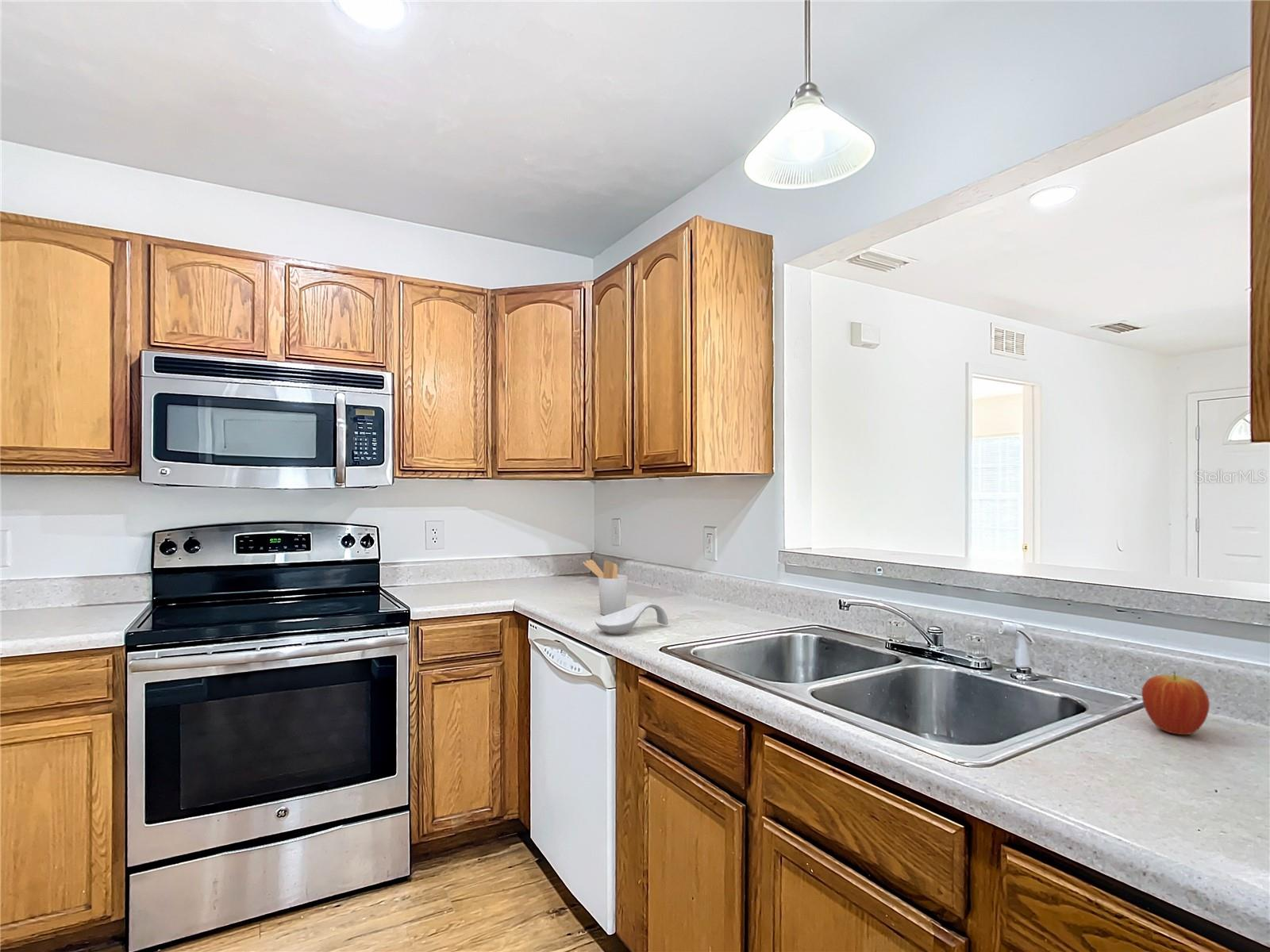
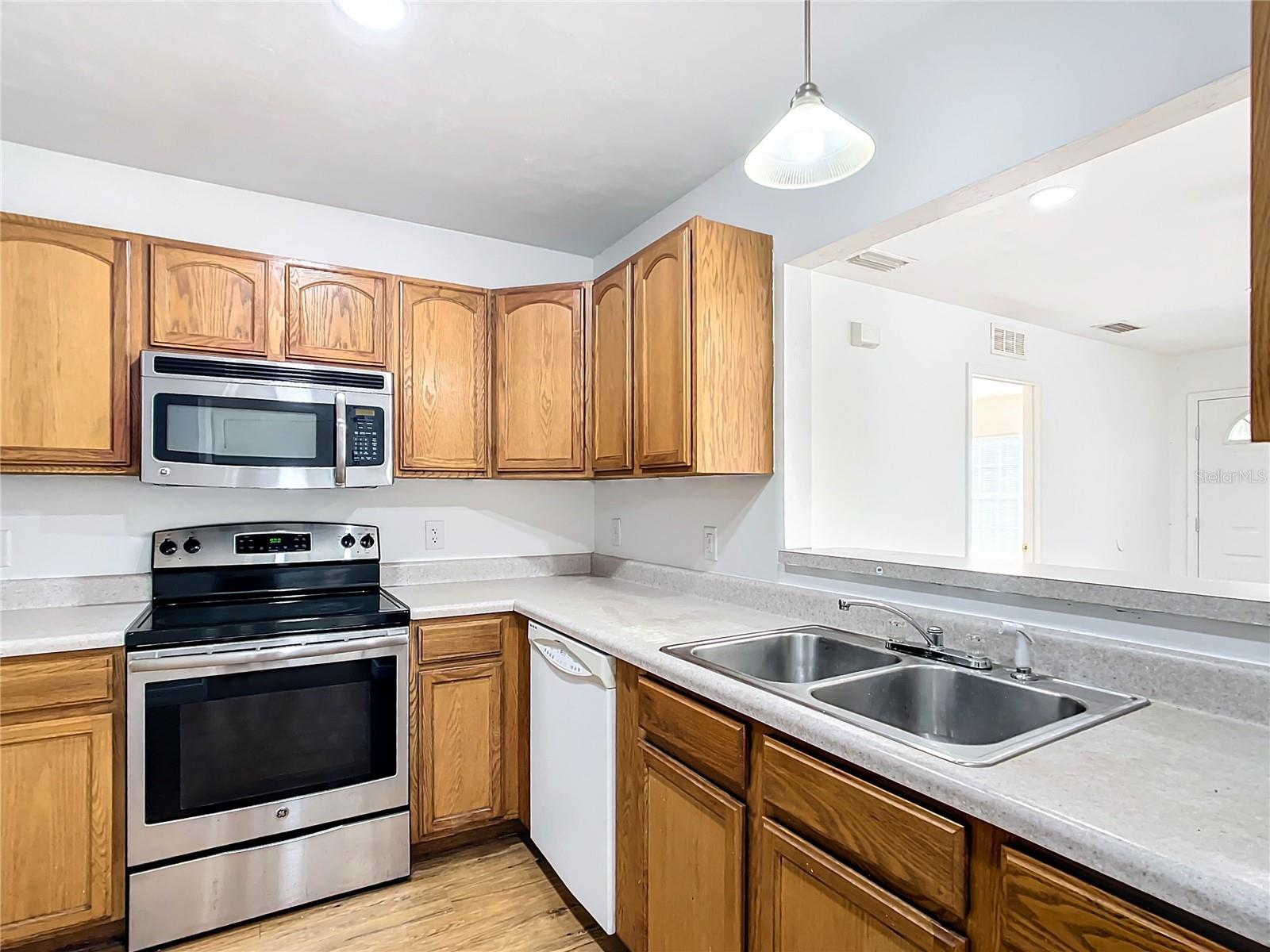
- fruit [1141,670,1210,735]
- utensil holder [582,559,629,616]
- spoon rest [595,601,669,635]
